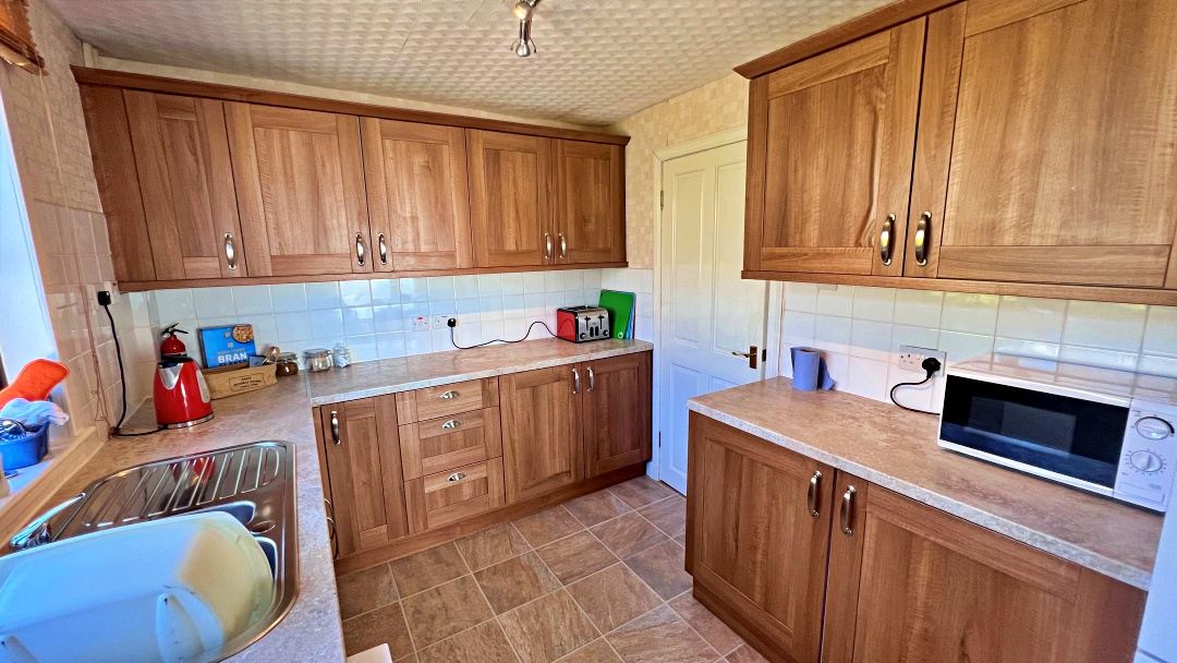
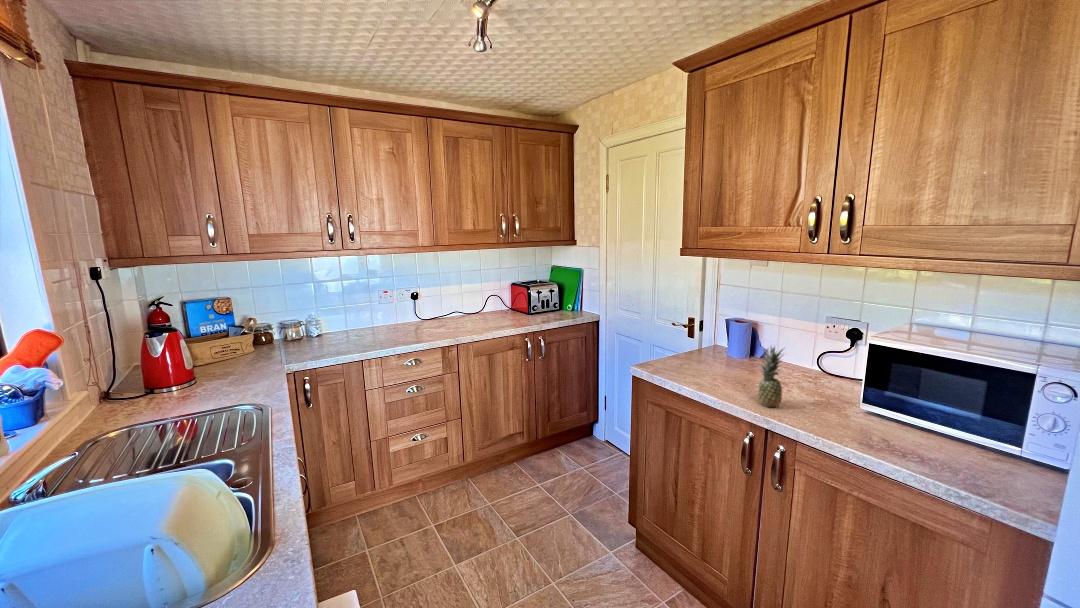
+ fruit [757,344,787,408]
